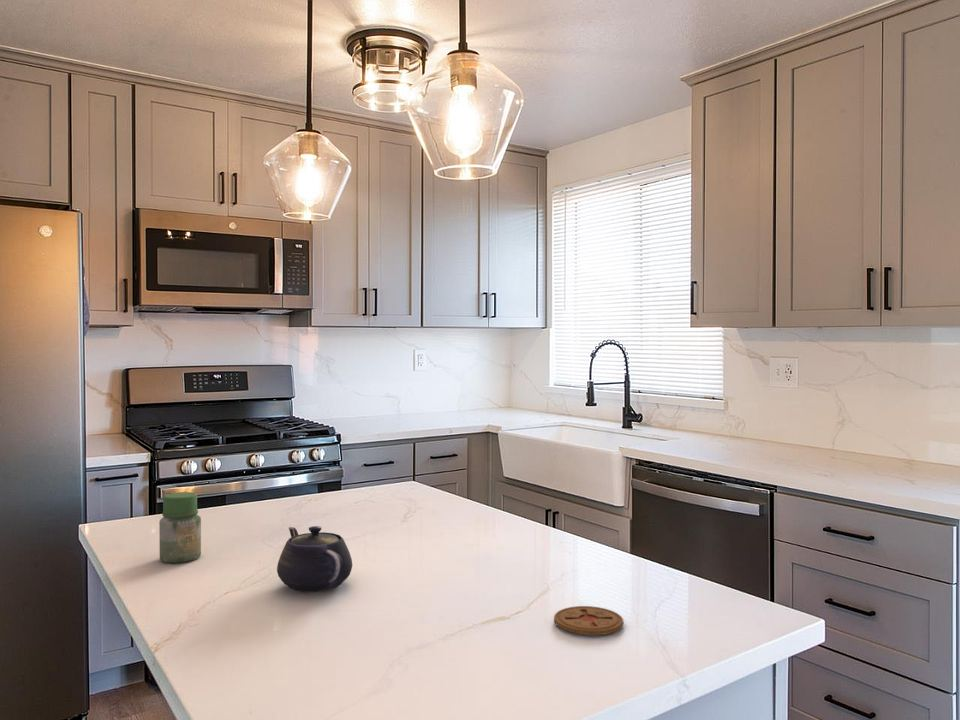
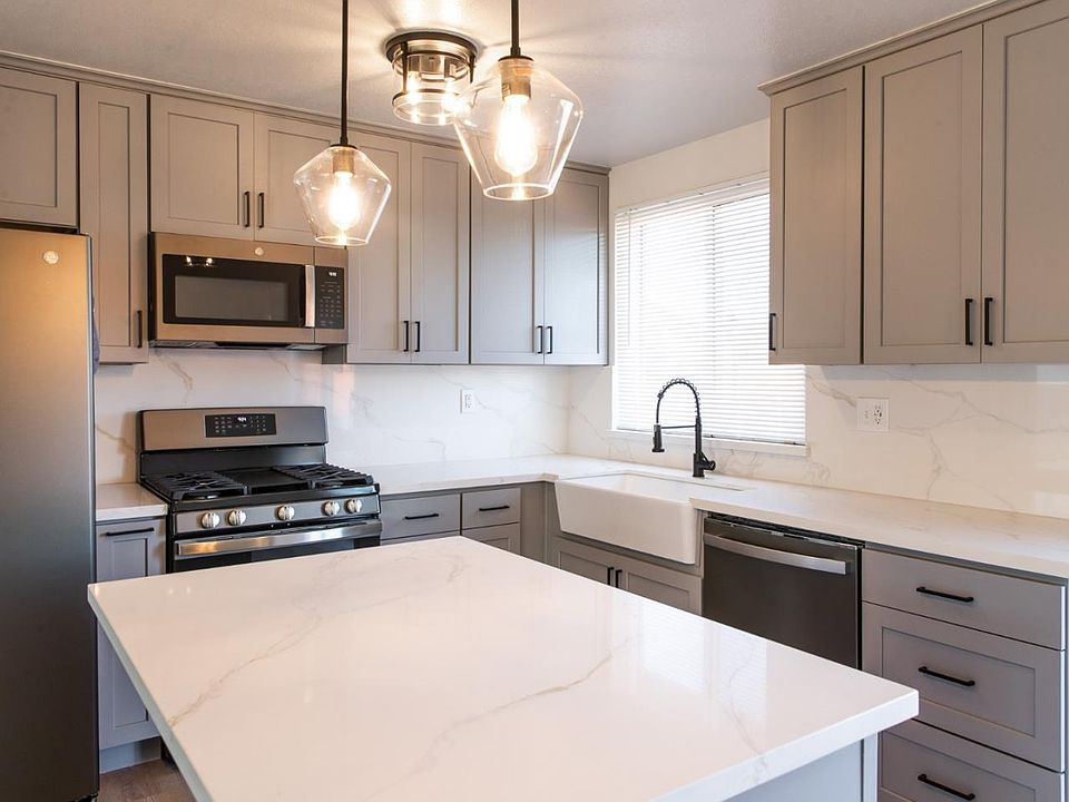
- teapot [276,525,354,593]
- coaster [553,605,624,636]
- jar [158,491,202,564]
